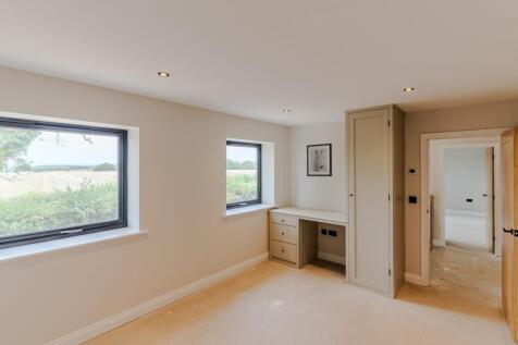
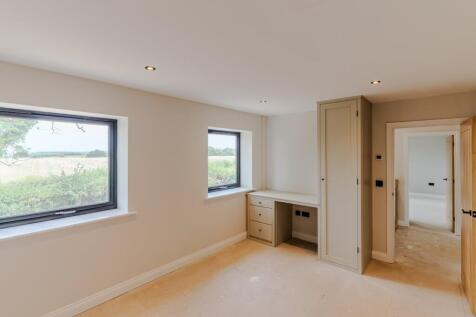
- wall art [306,143,333,177]
